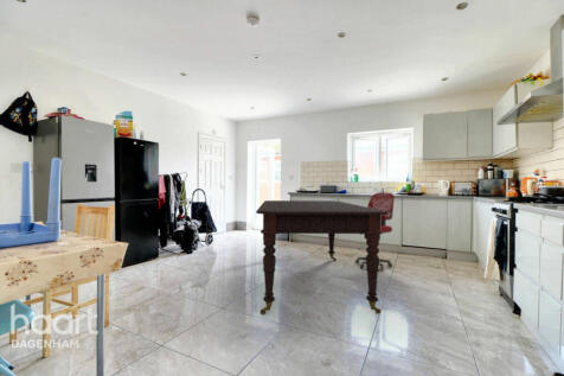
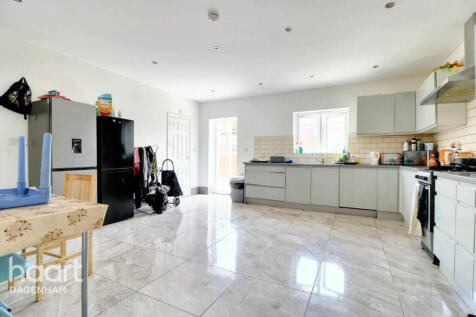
- chair [354,192,396,272]
- dining table [255,199,387,316]
